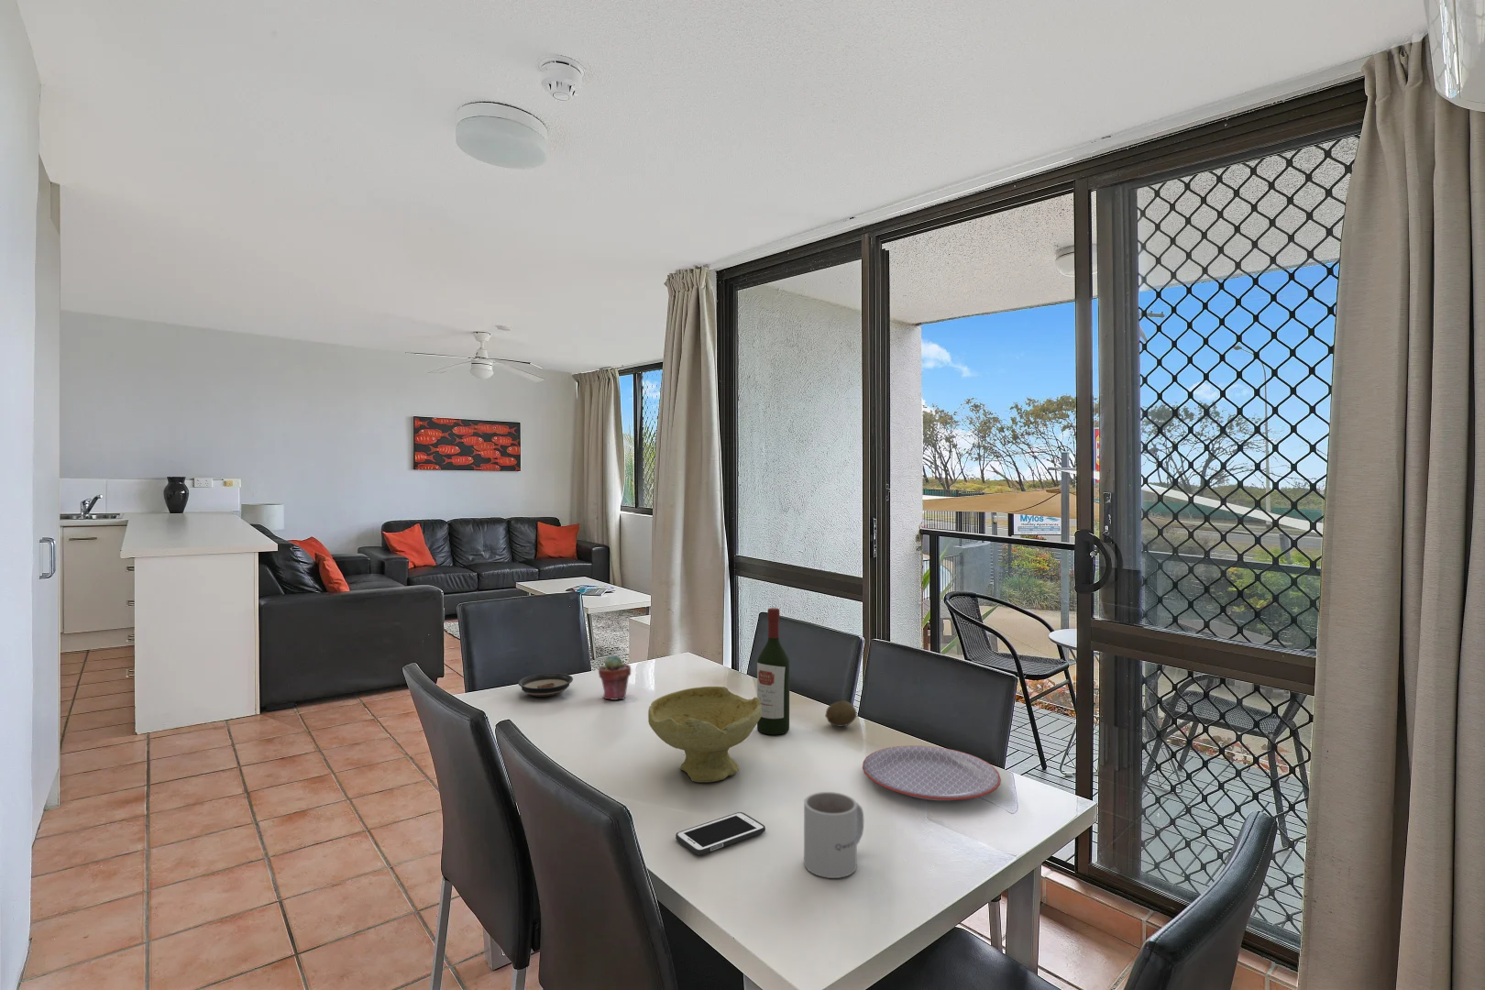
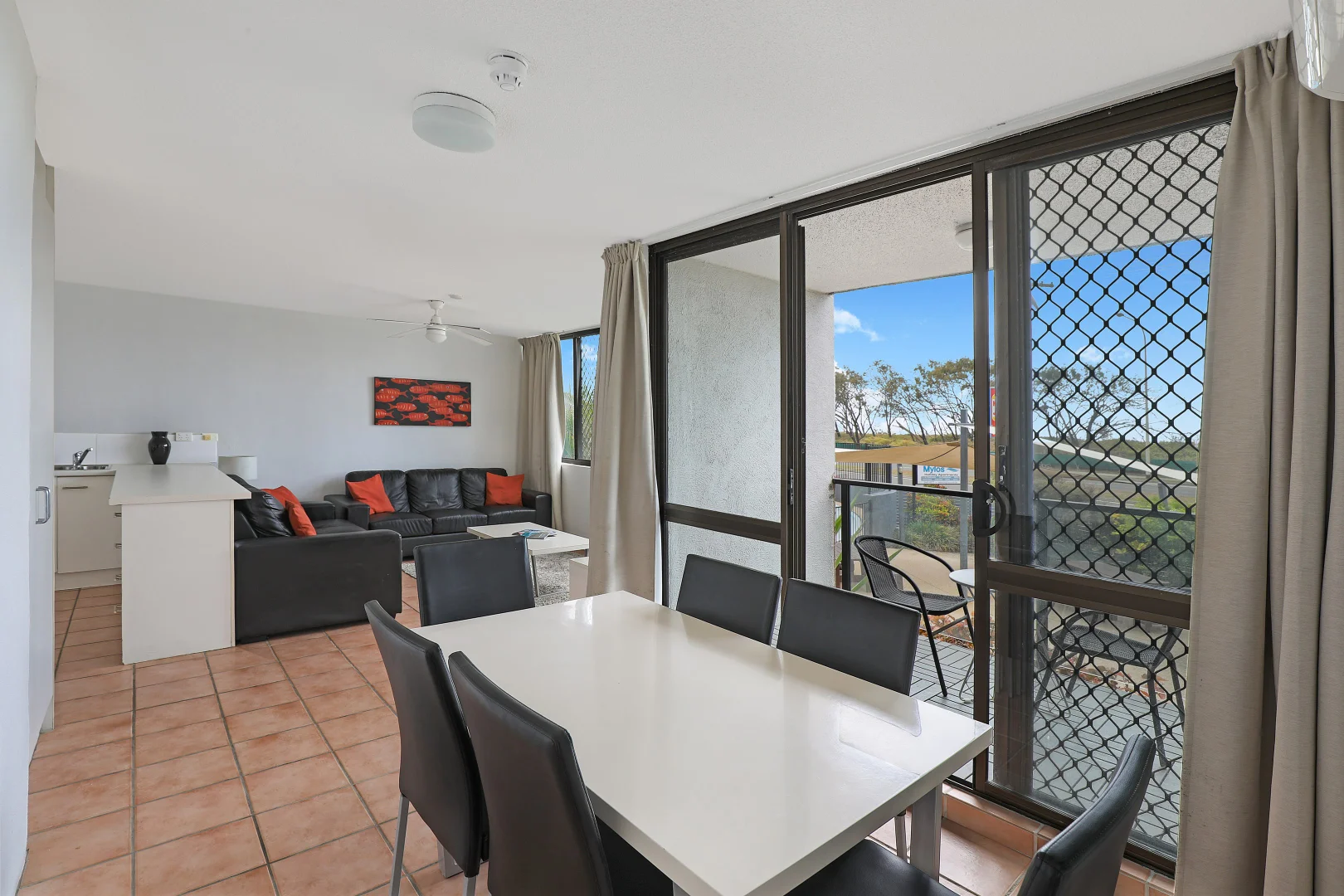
- mug [803,791,865,880]
- potted succulent [598,654,632,702]
- fruit [824,701,859,727]
- plate [862,745,1002,801]
- bowl [647,686,761,783]
- cell phone [675,811,767,856]
- saucer [517,672,573,697]
- wine bottle [756,607,790,735]
